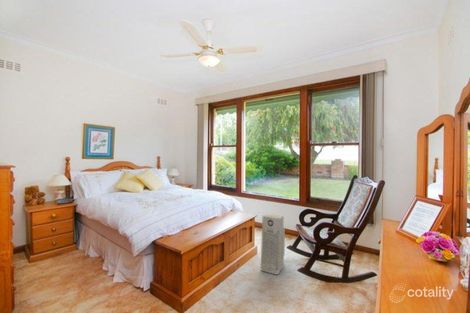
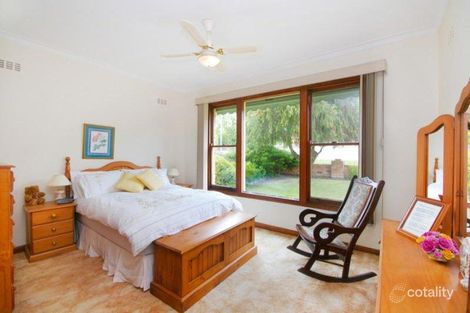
- air purifier [260,212,286,276]
